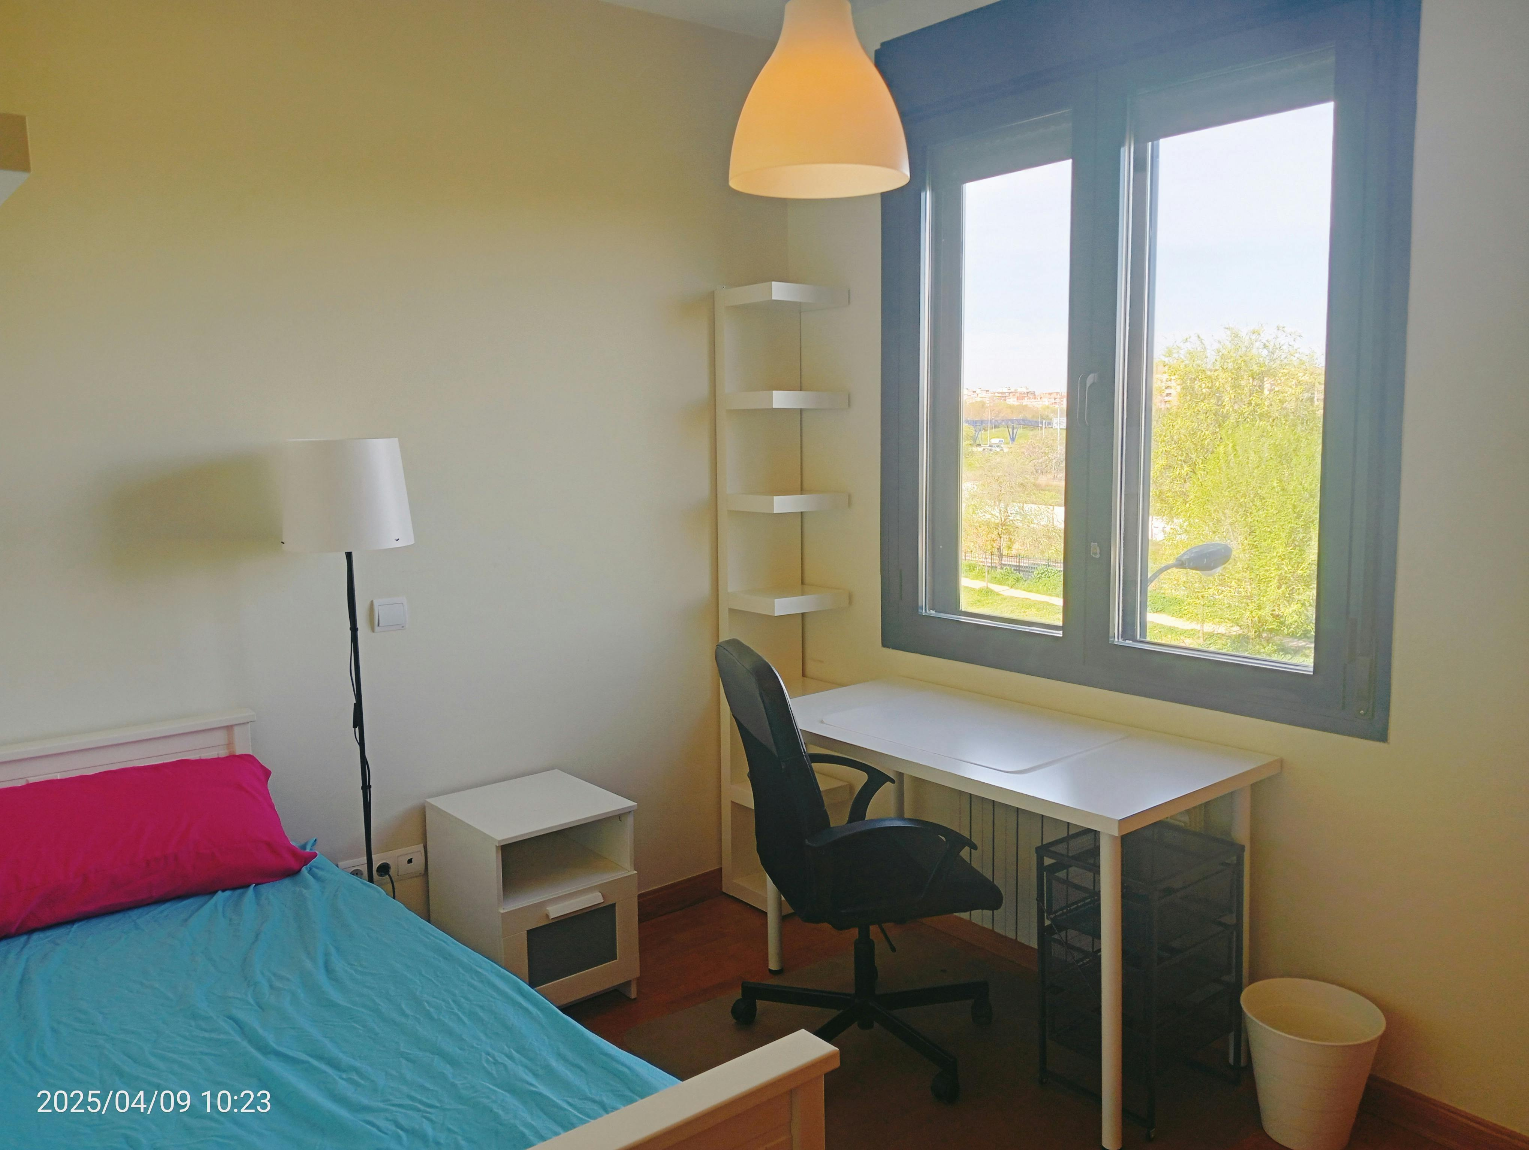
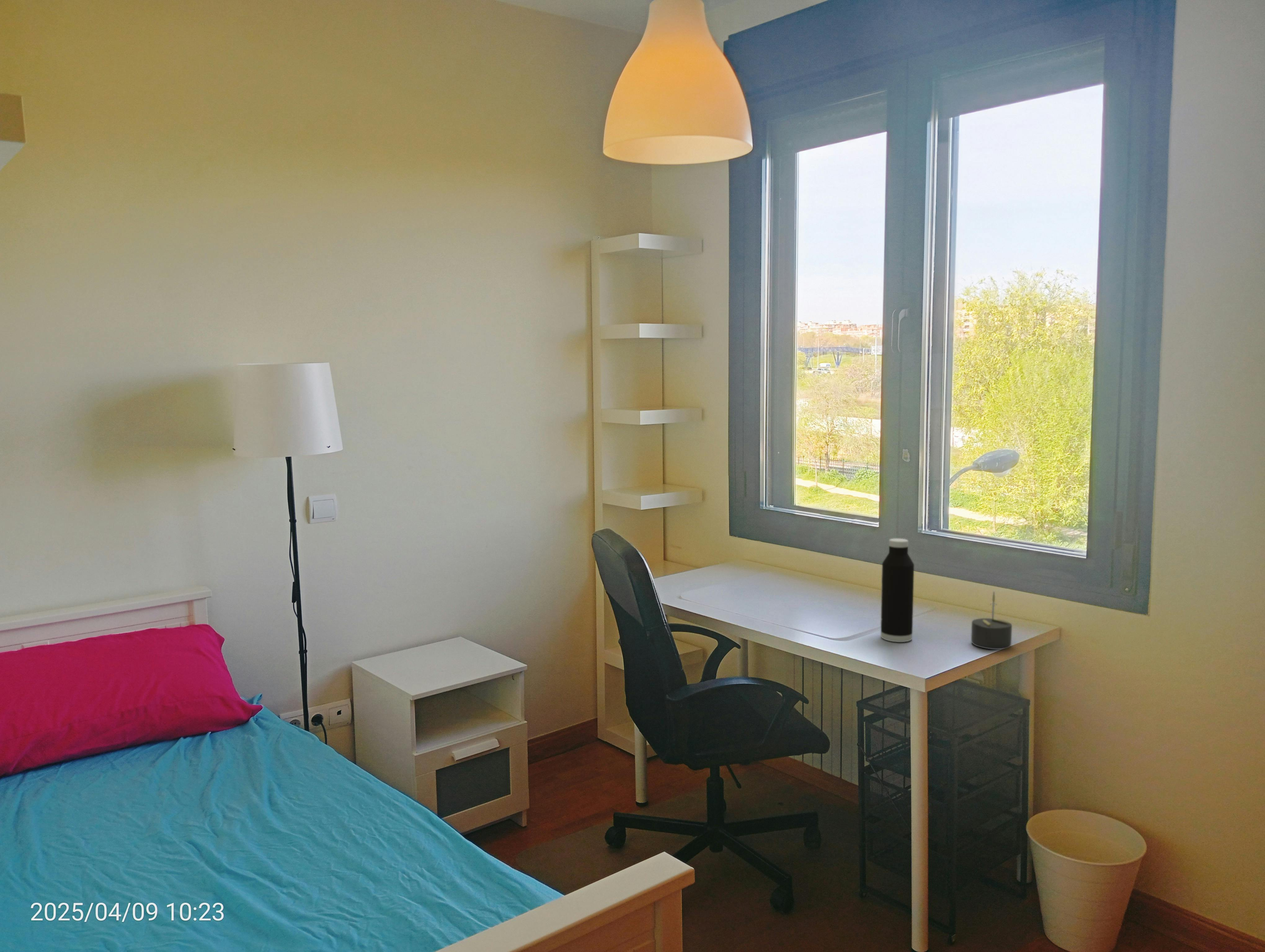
+ water bottle [880,538,914,642]
+ candle [971,591,1012,650]
